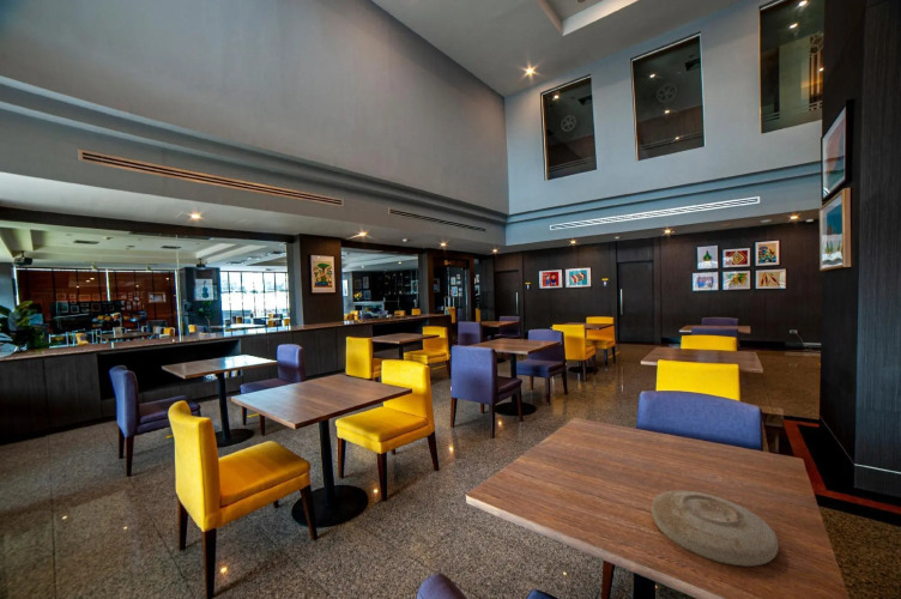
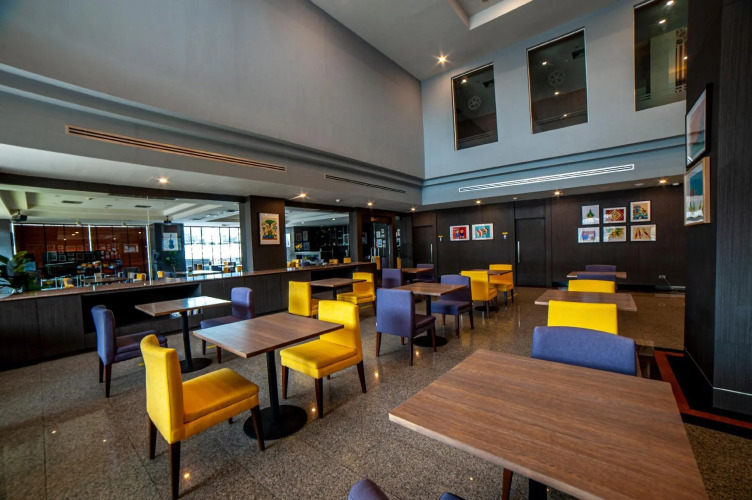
- plate [651,490,780,568]
